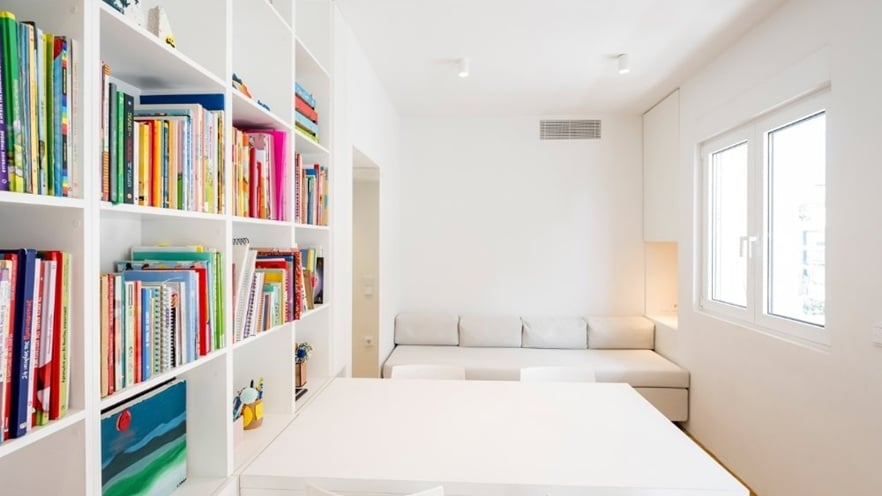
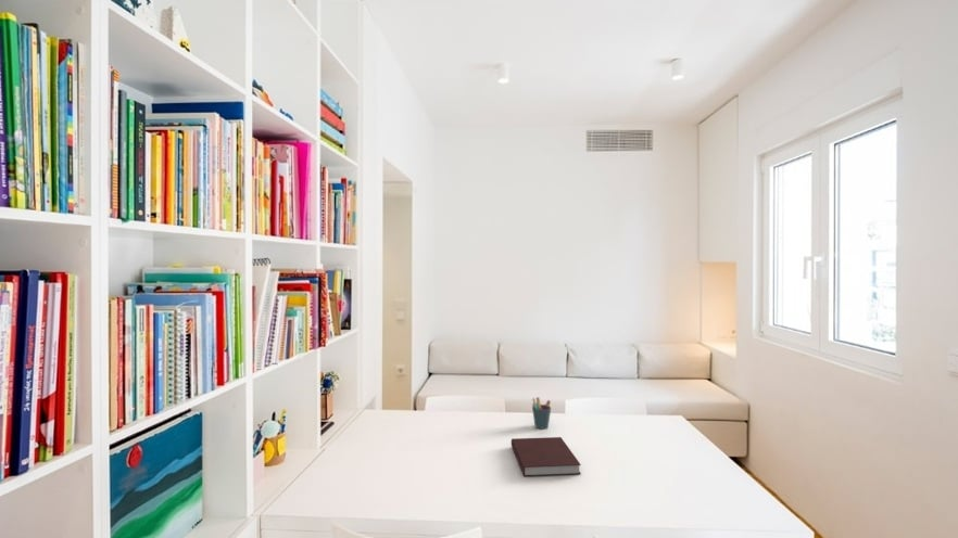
+ pen holder [531,396,552,430]
+ notebook [510,436,582,477]
